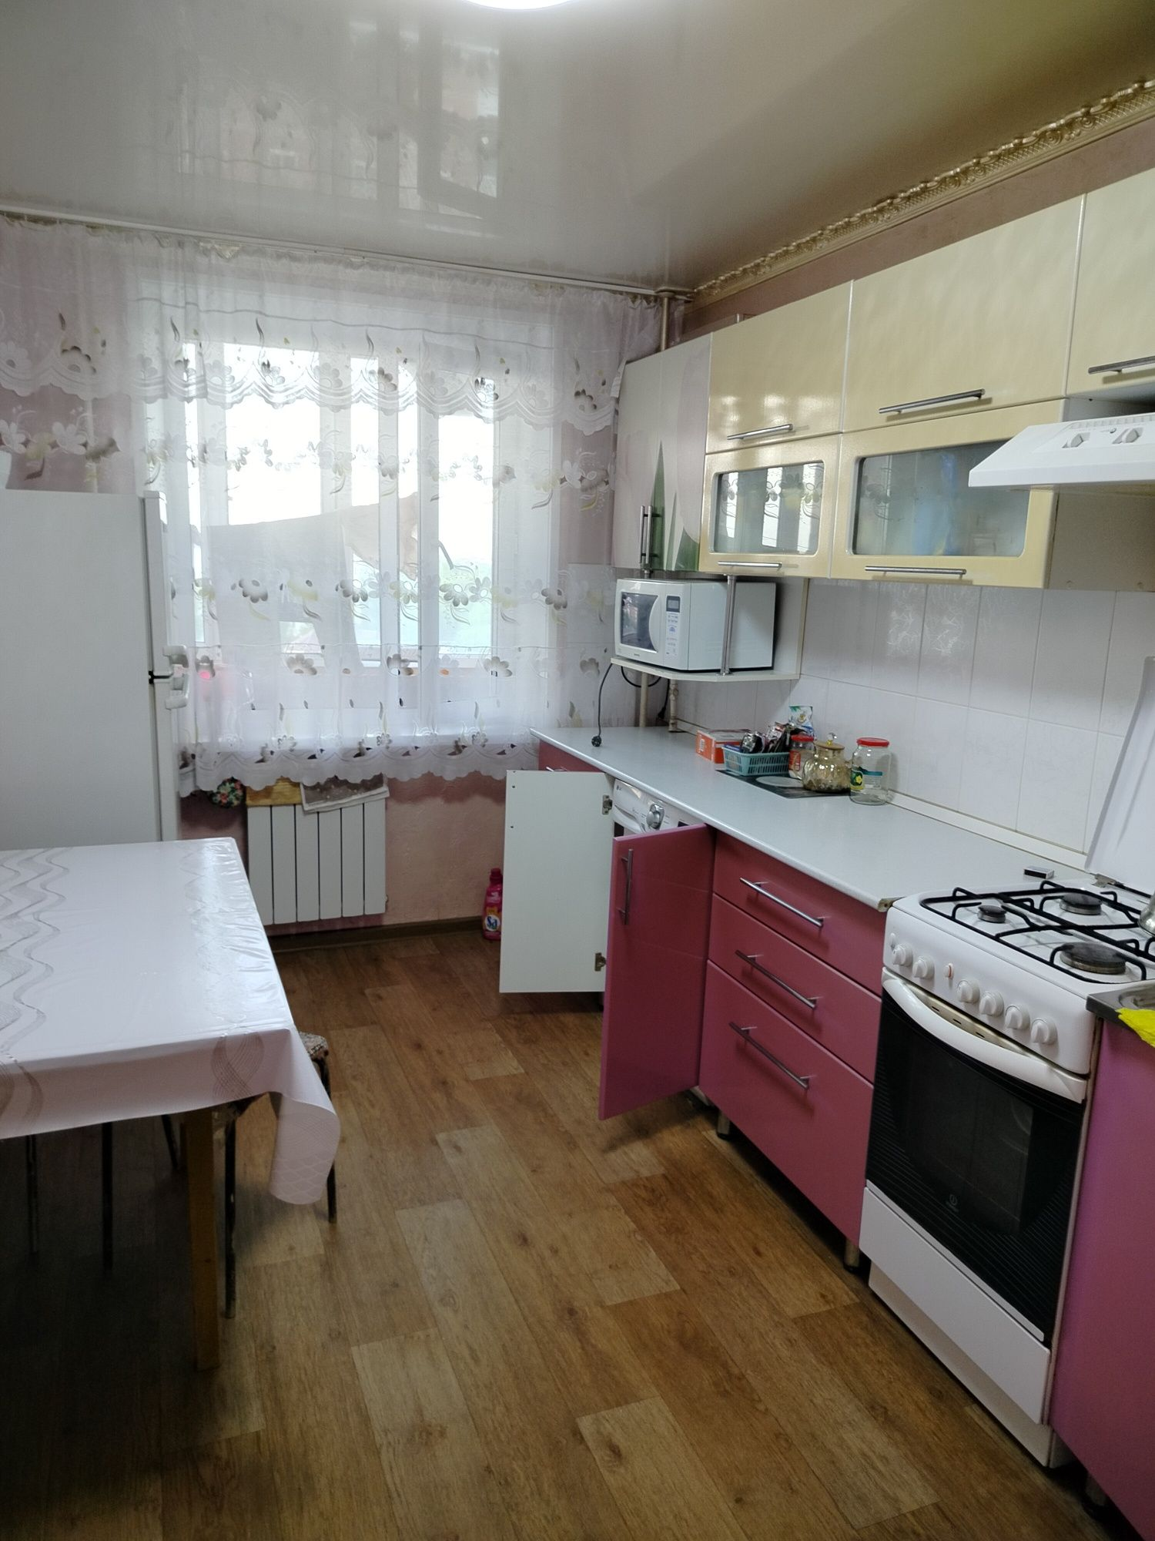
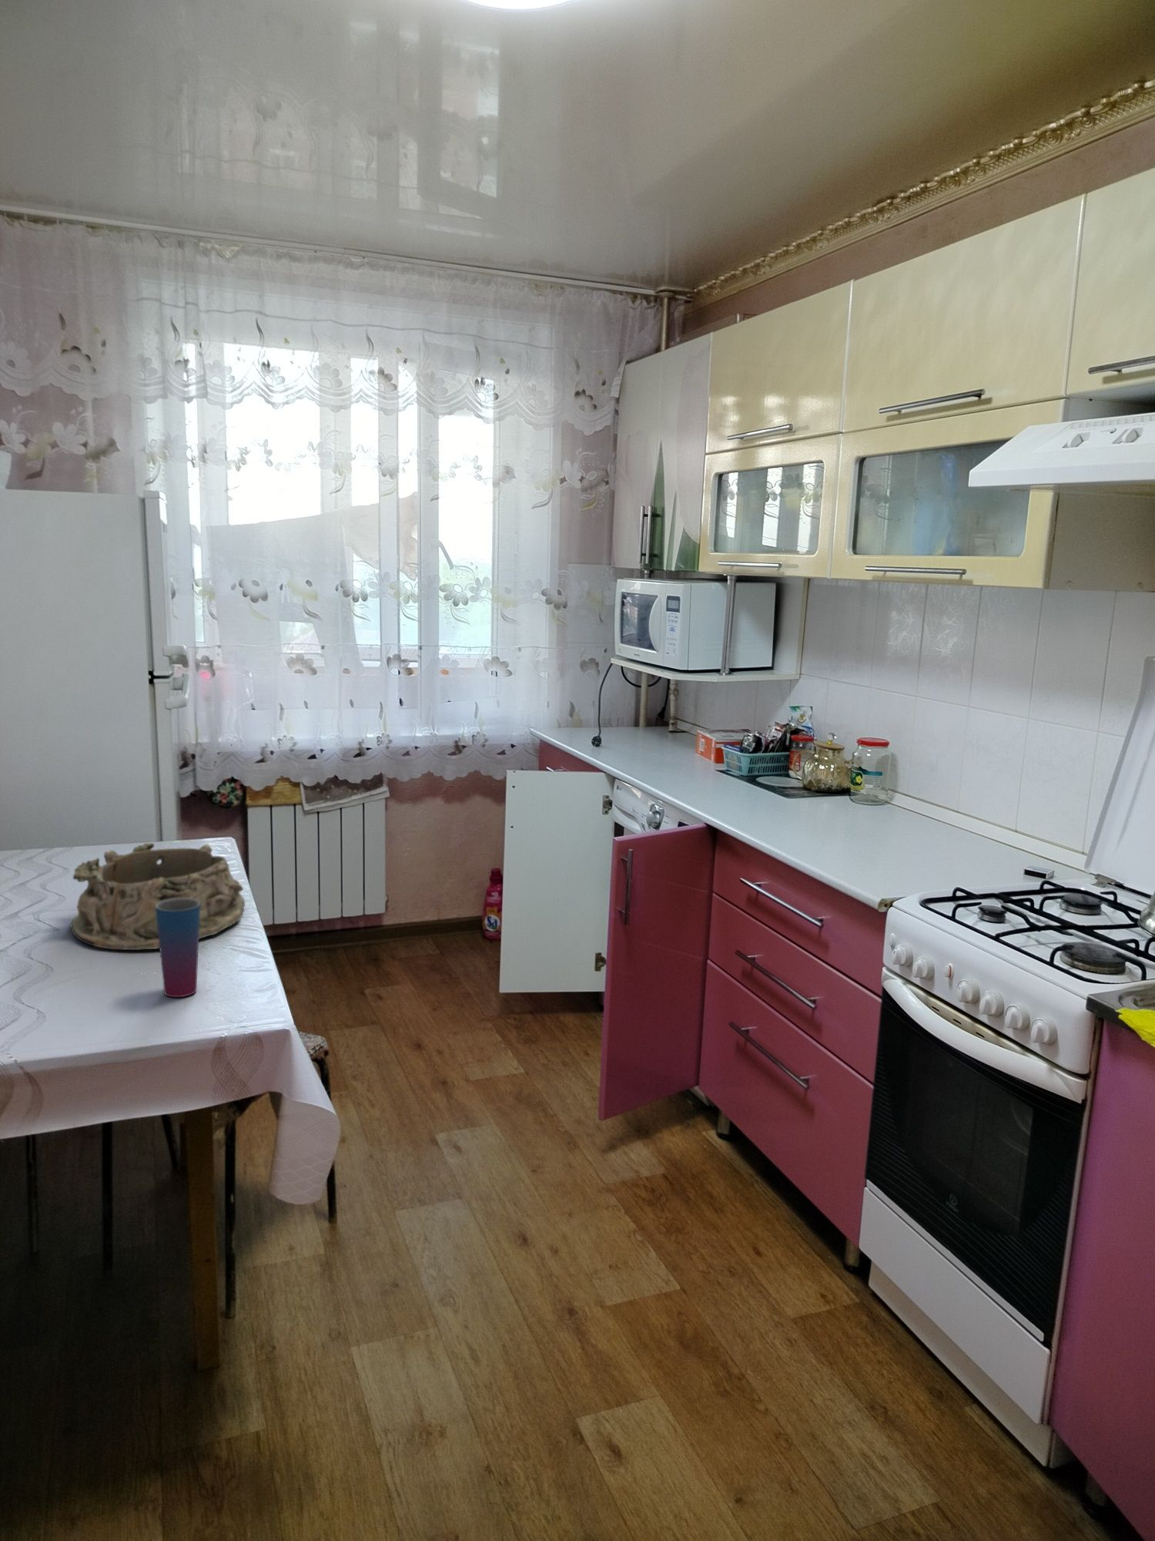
+ cup [155,898,200,997]
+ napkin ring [69,842,245,951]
